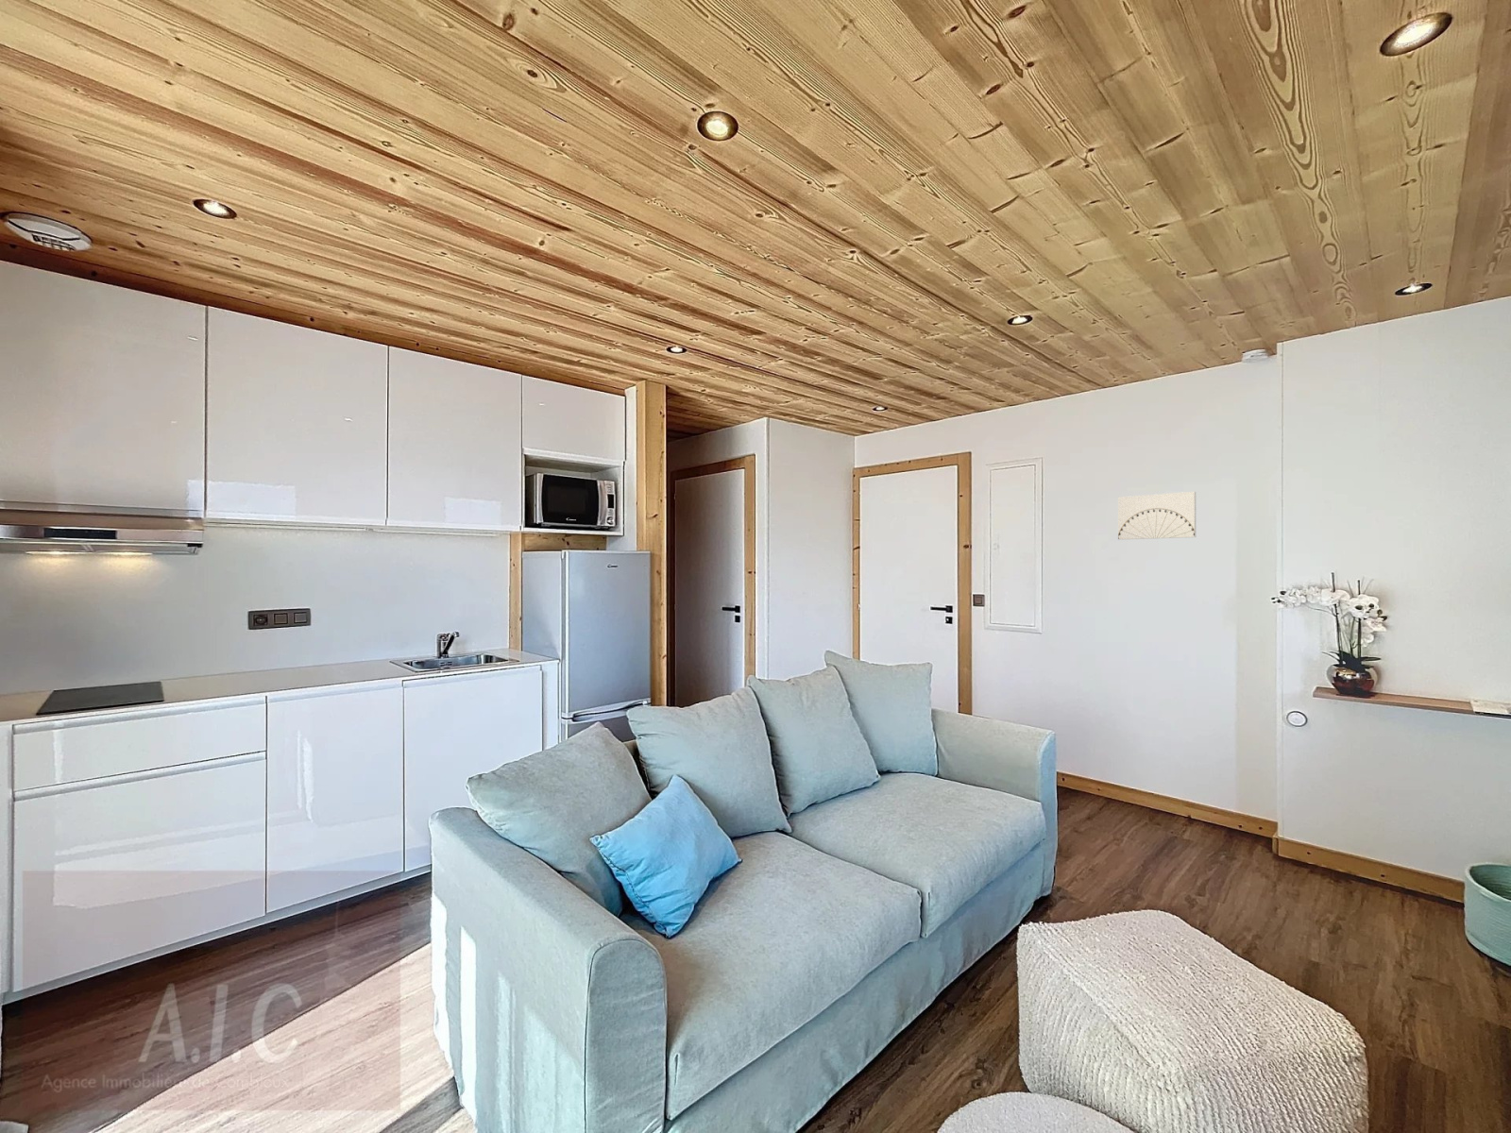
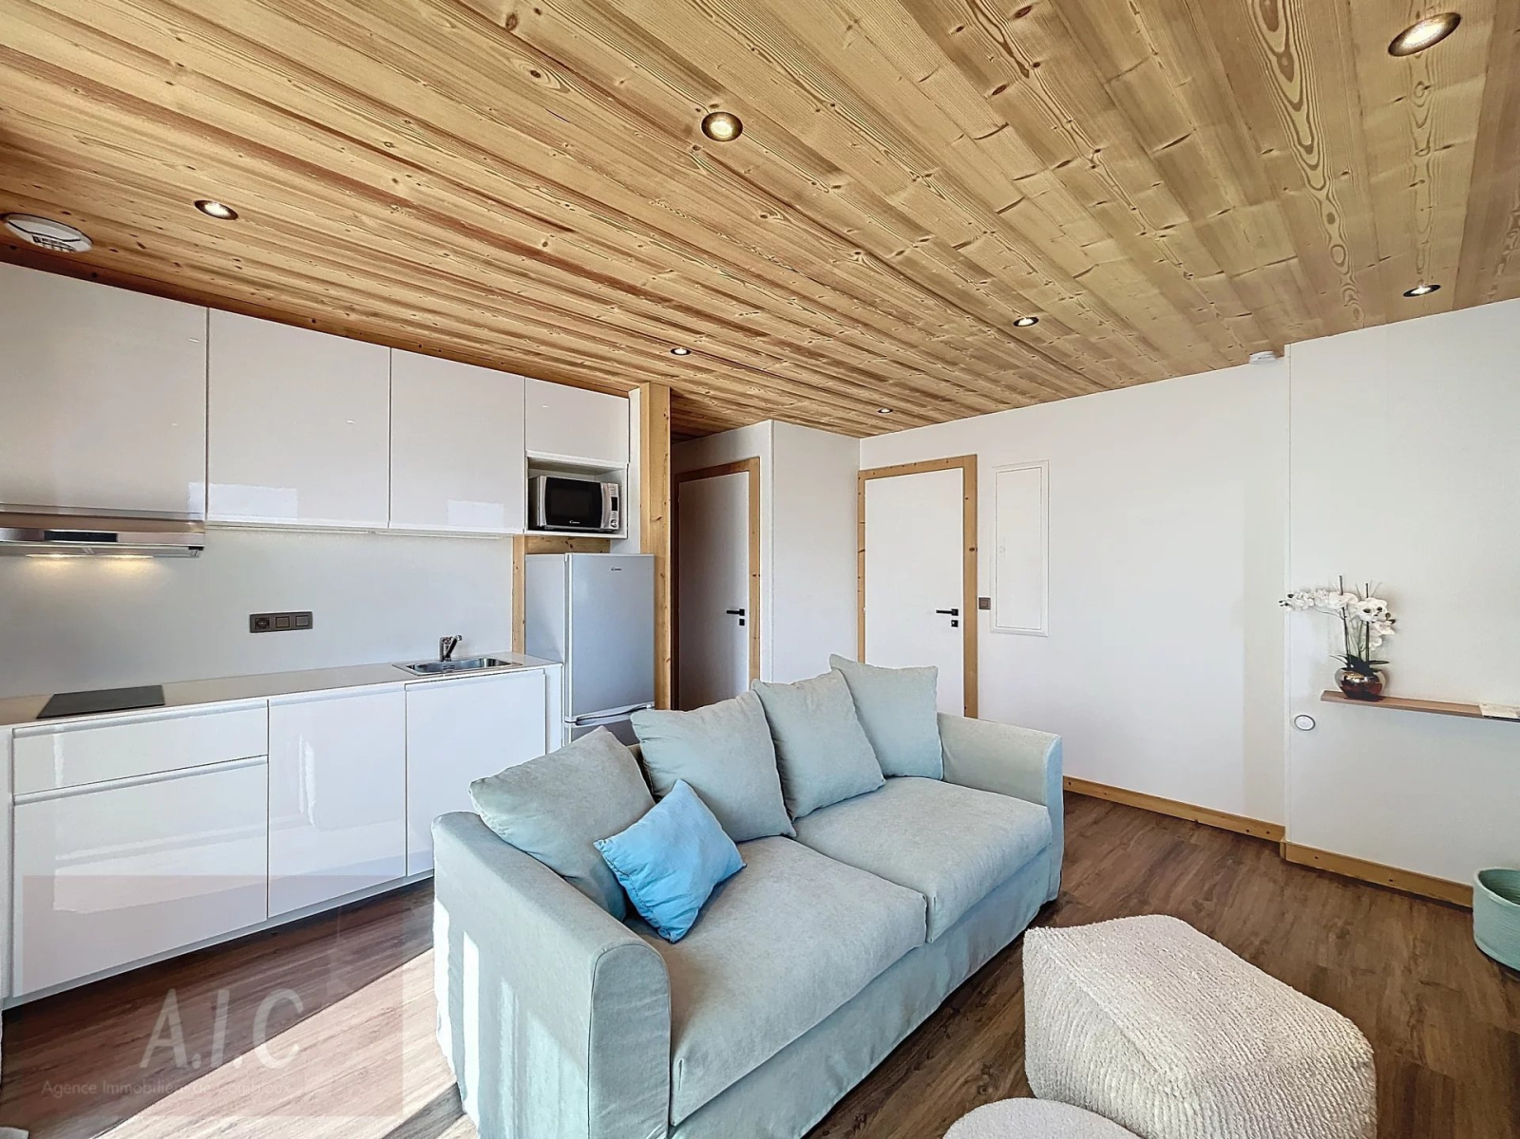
- wall art [1117,492,1197,540]
